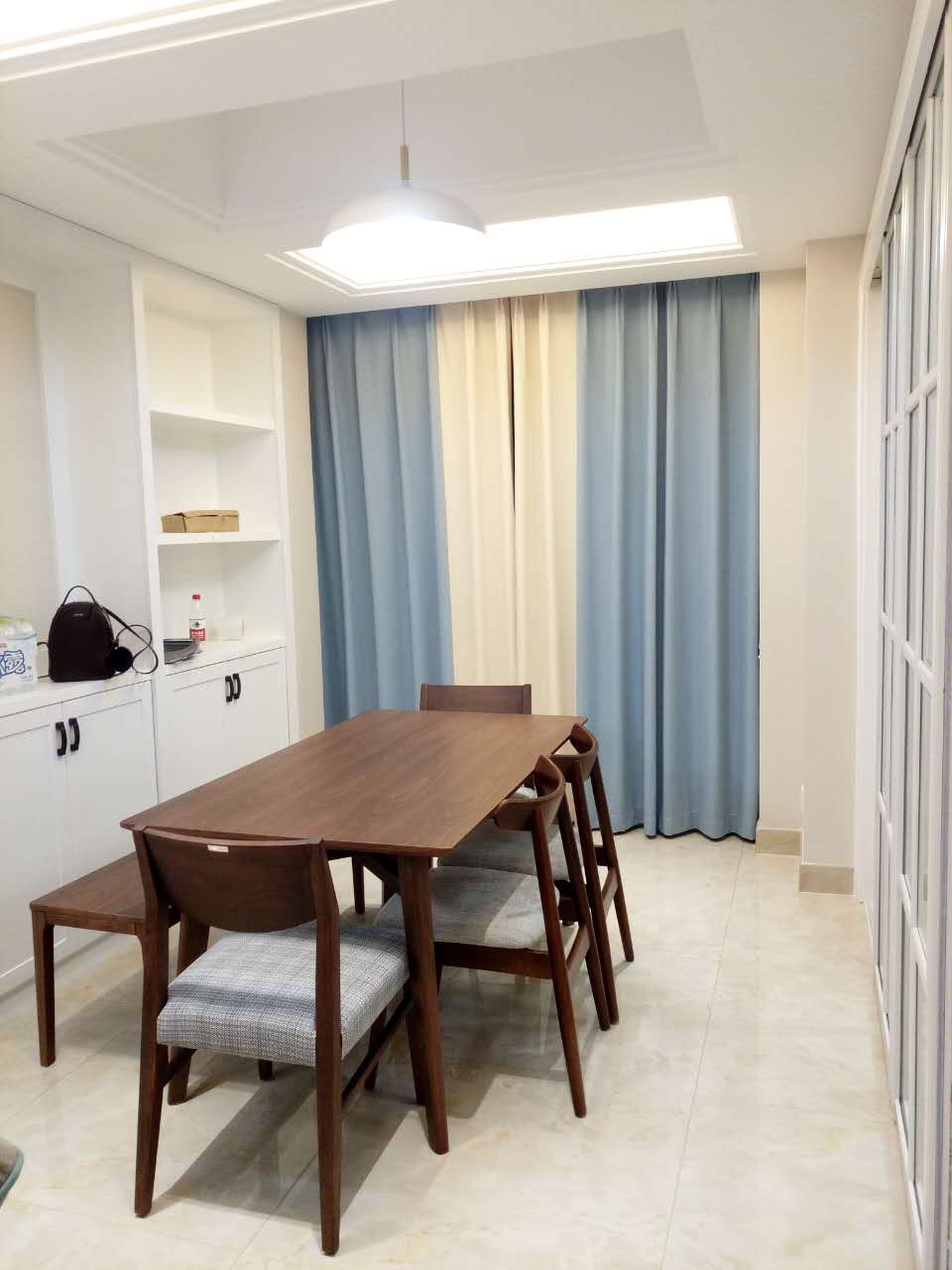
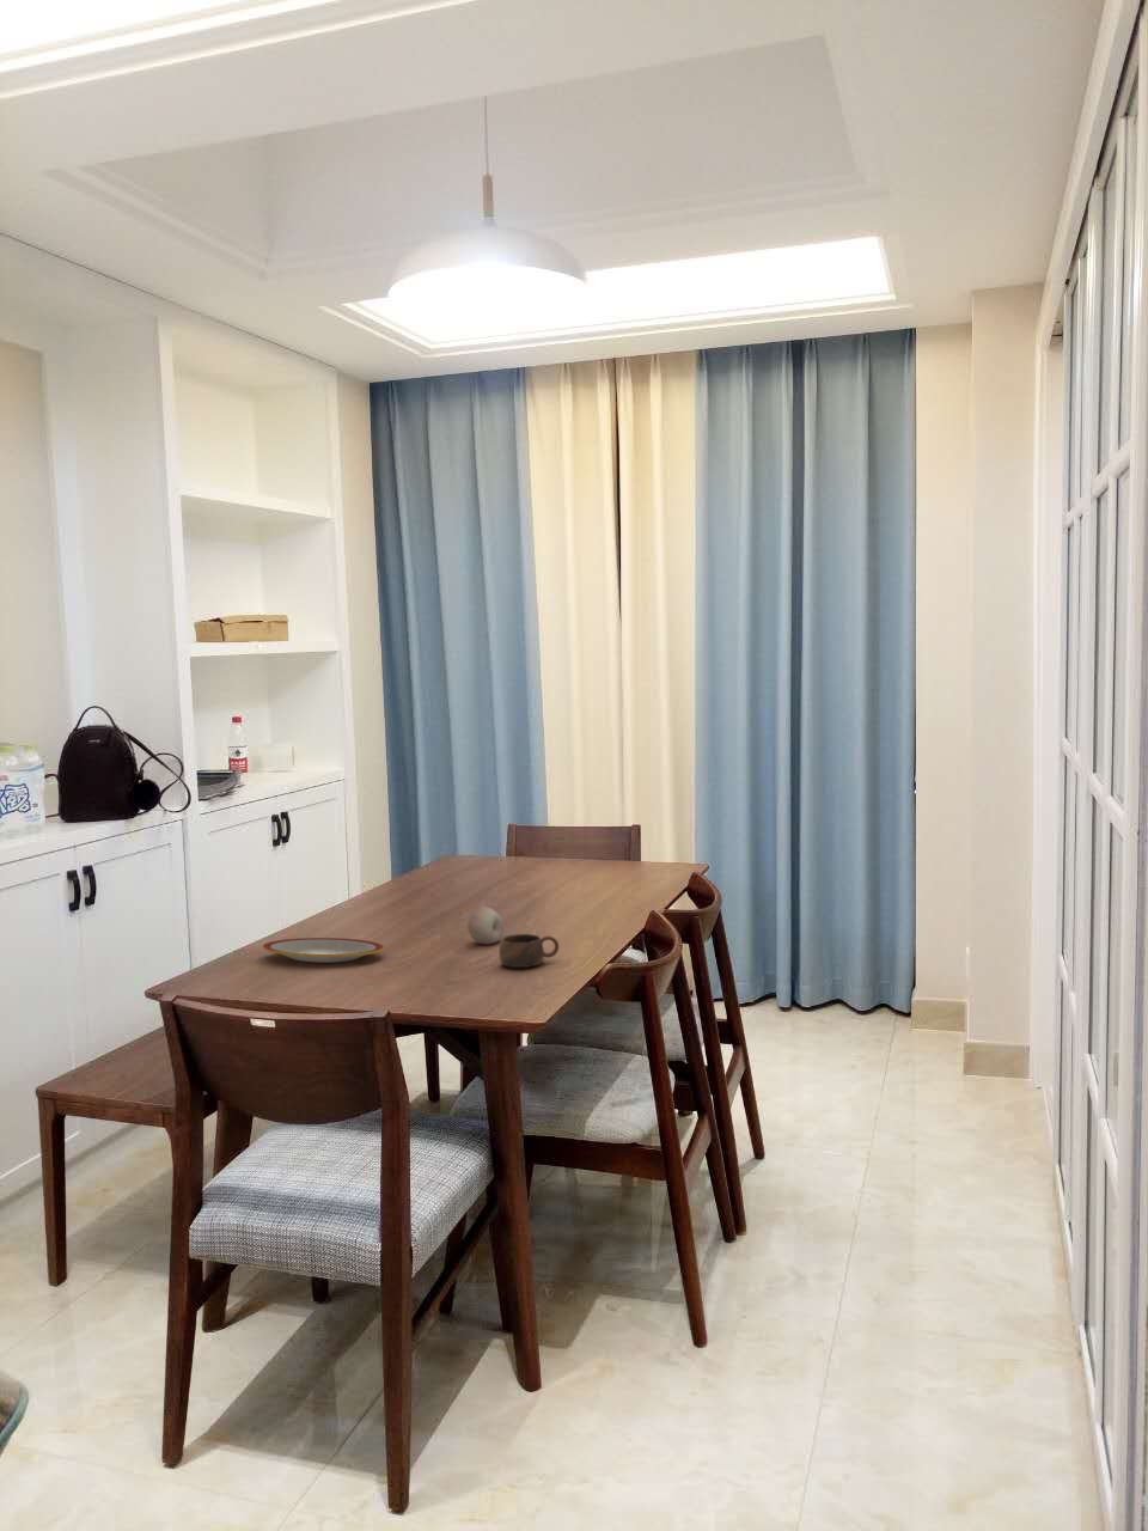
+ fruit [467,905,504,945]
+ cup [499,933,560,969]
+ plate [262,937,385,964]
